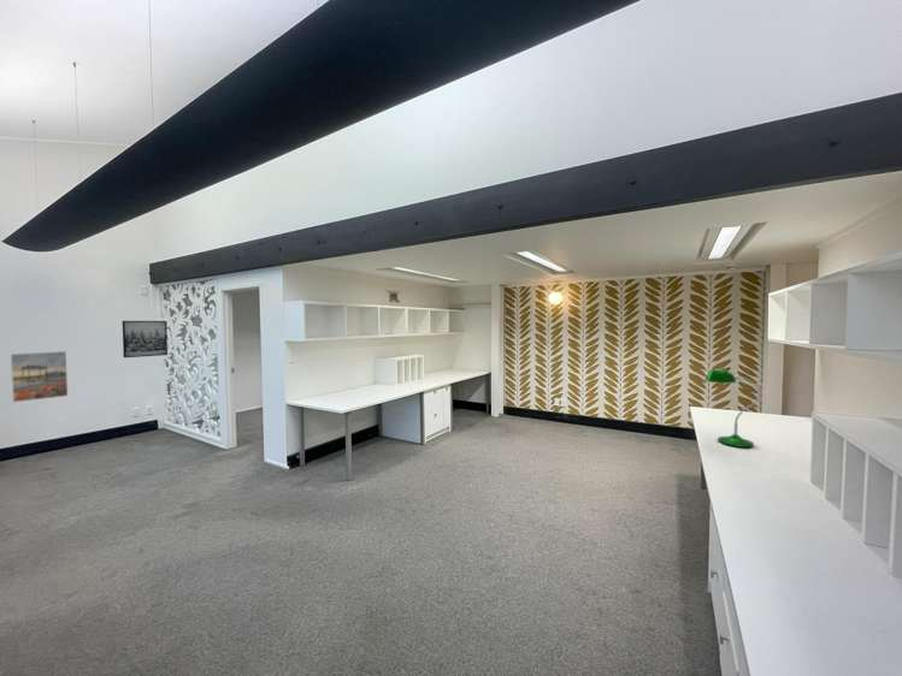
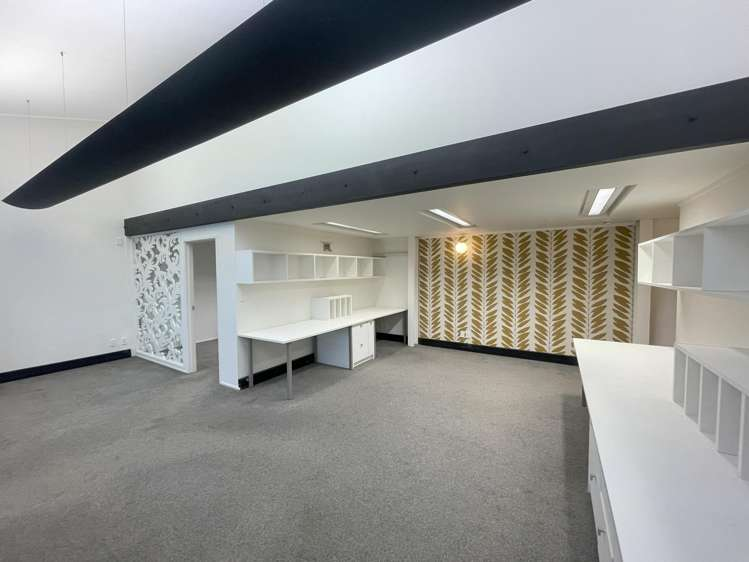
- wall art [122,320,169,358]
- desk lamp [703,367,761,449]
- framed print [10,350,69,403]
